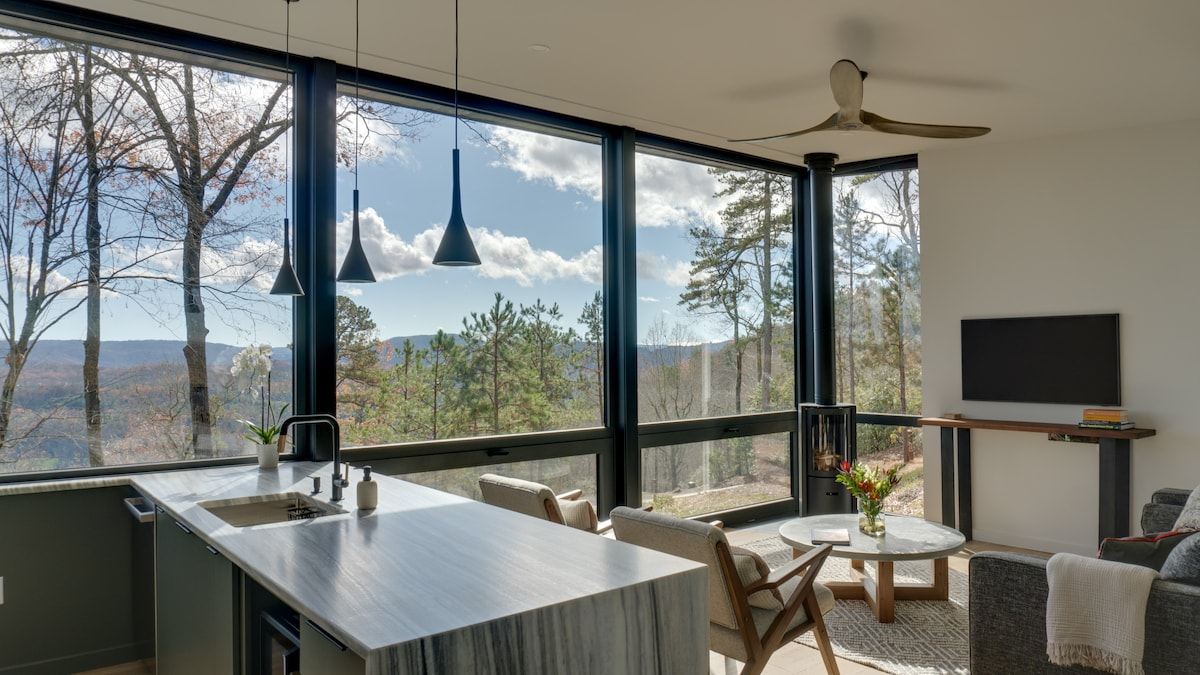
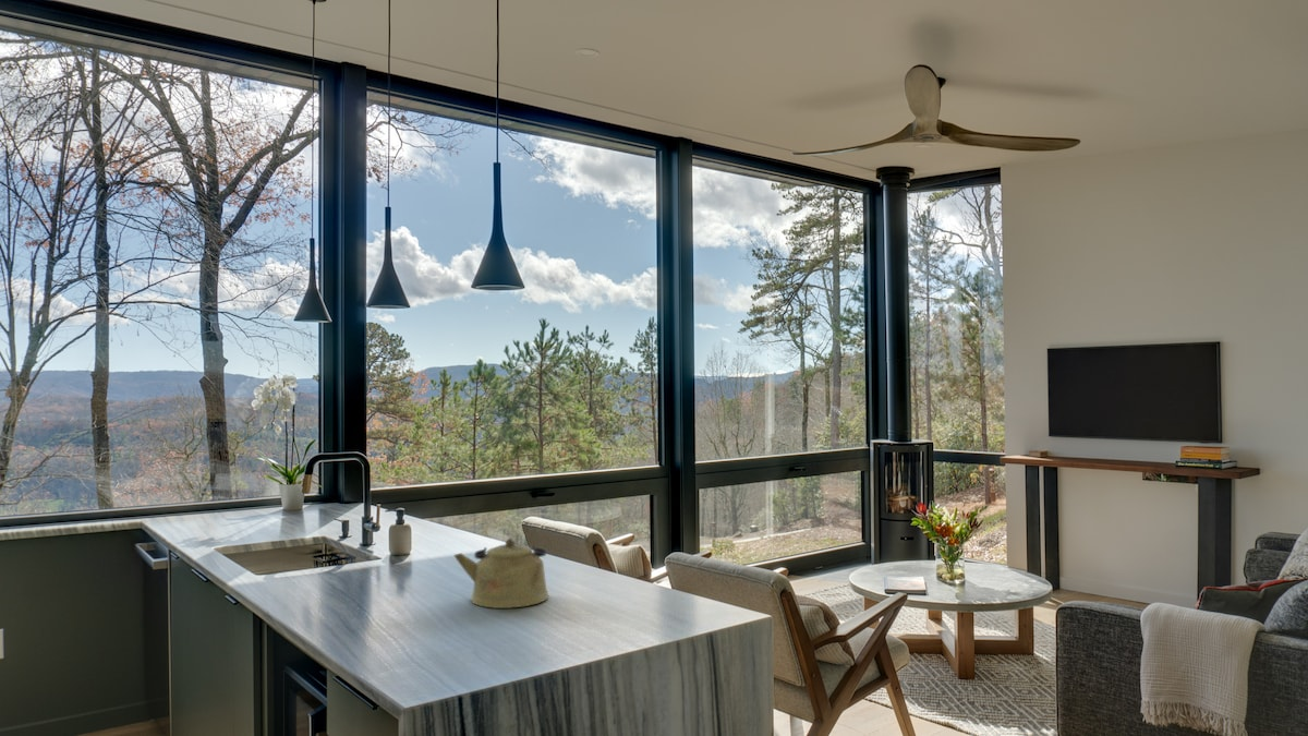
+ kettle [452,538,549,610]
